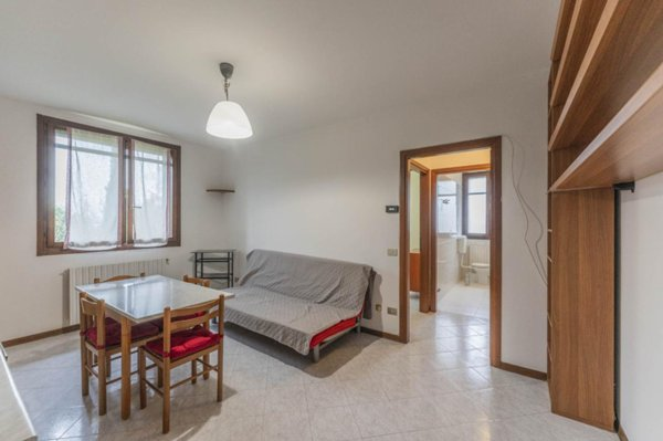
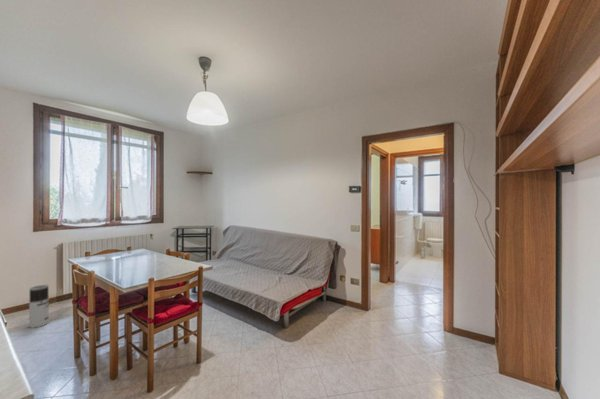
+ air purifier [28,284,50,329]
